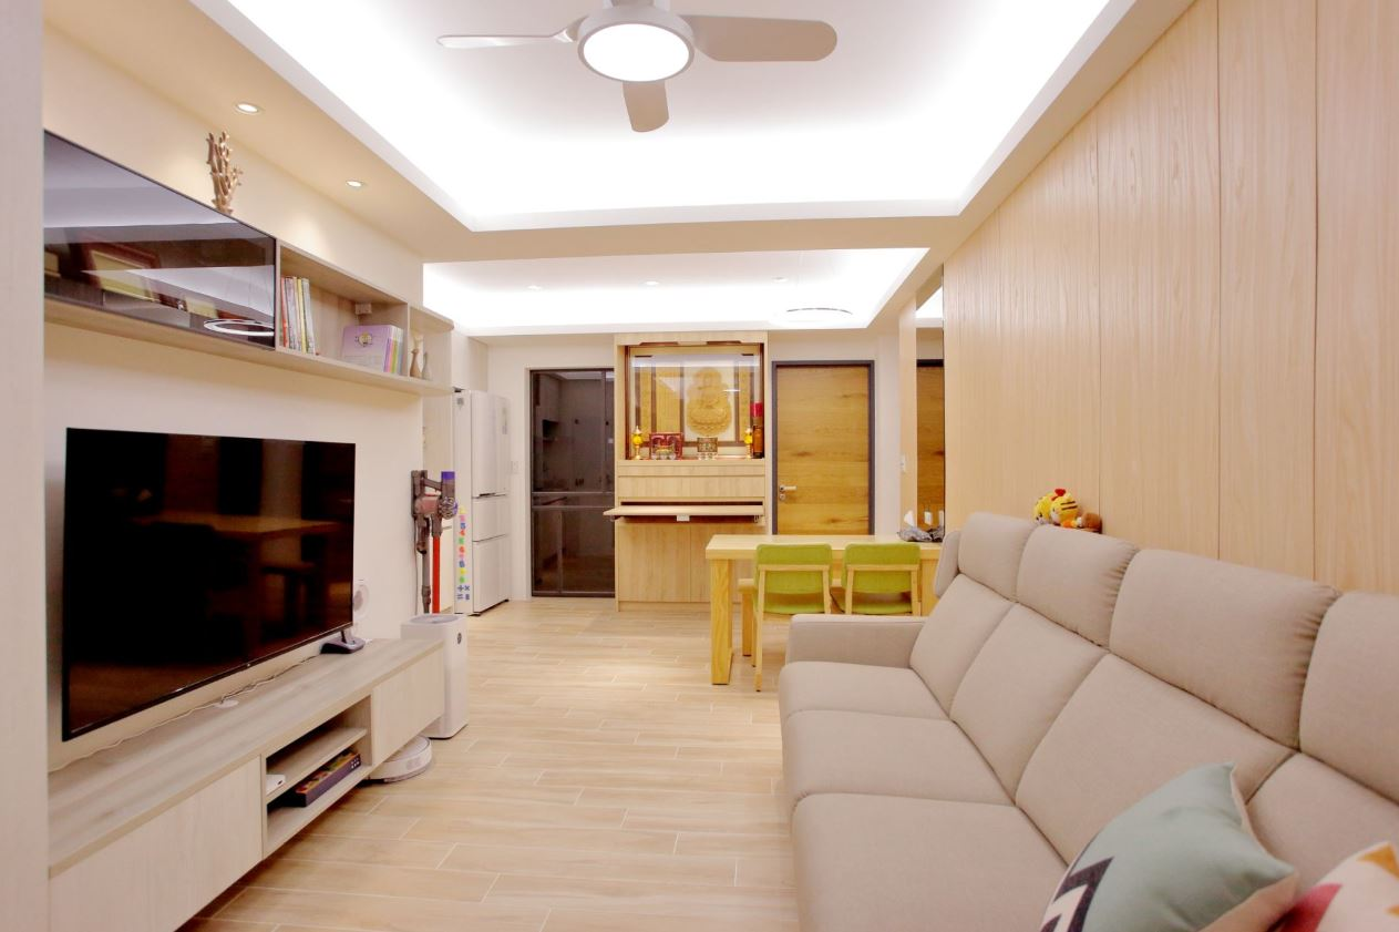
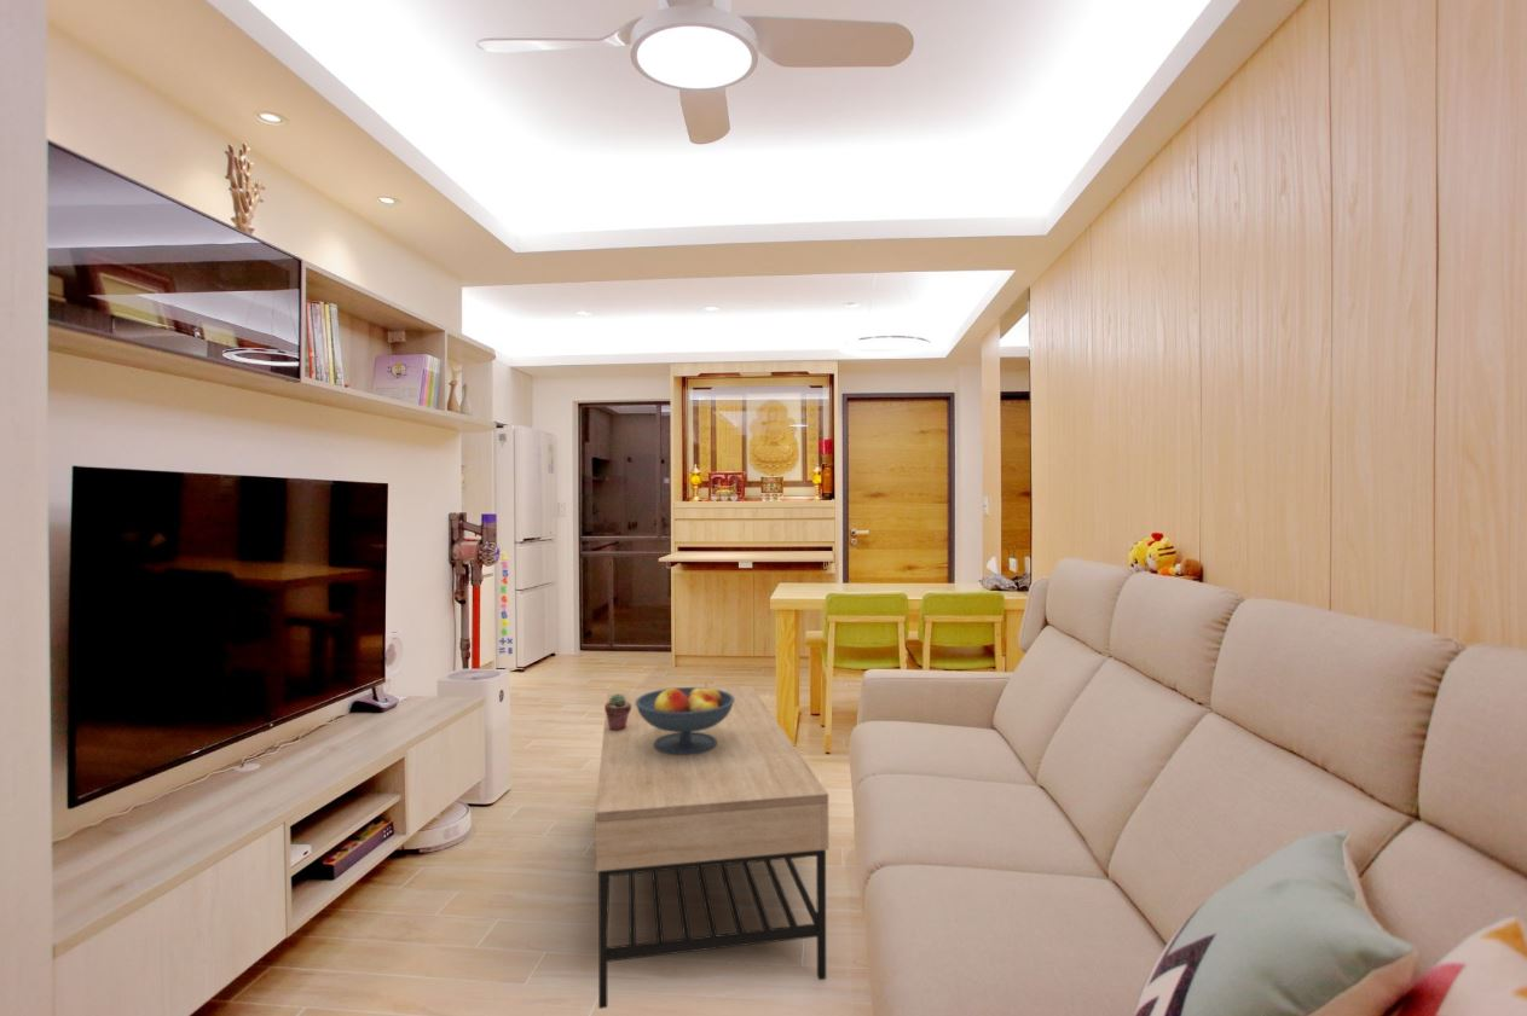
+ fruit bowl [636,684,734,755]
+ potted succulent [603,692,631,731]
+ coffee table [595,685,829,1010]
